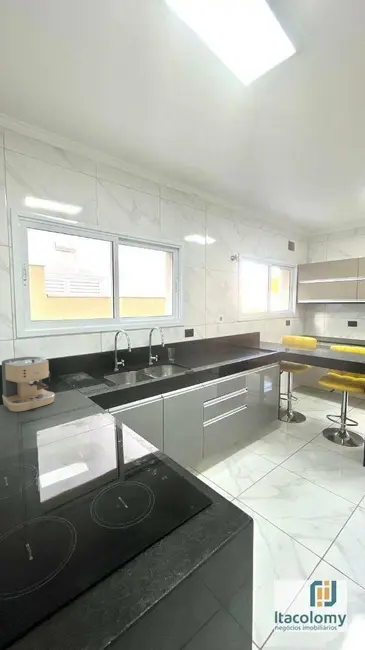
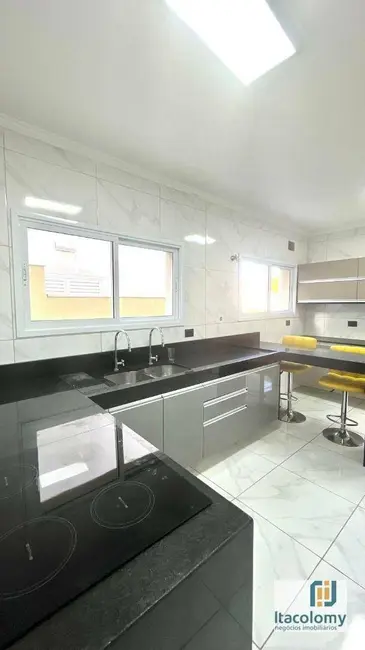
- coffee maker [1,356,56,413]
